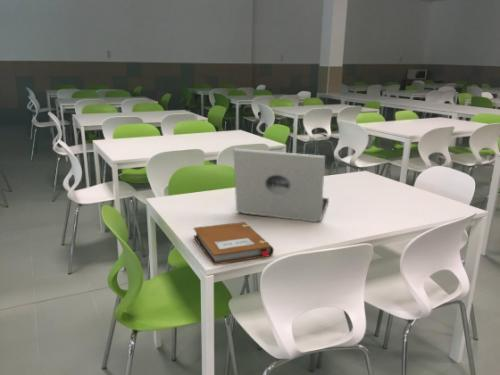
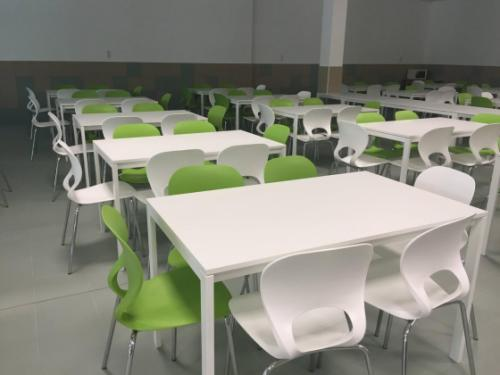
- laptop [233,148,330,223]
- notebook [193,221,275,266]
